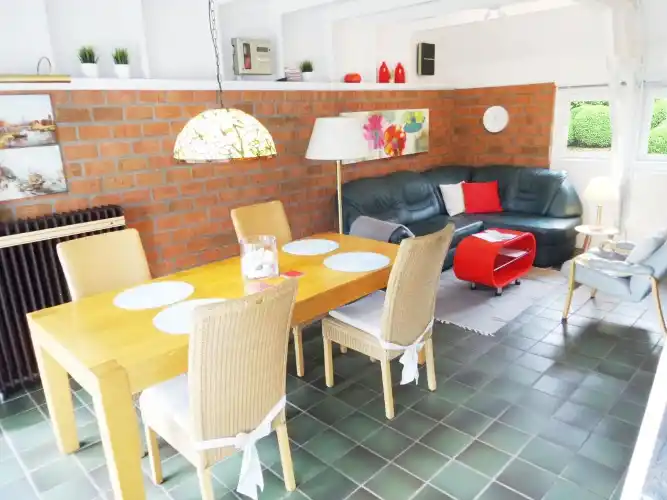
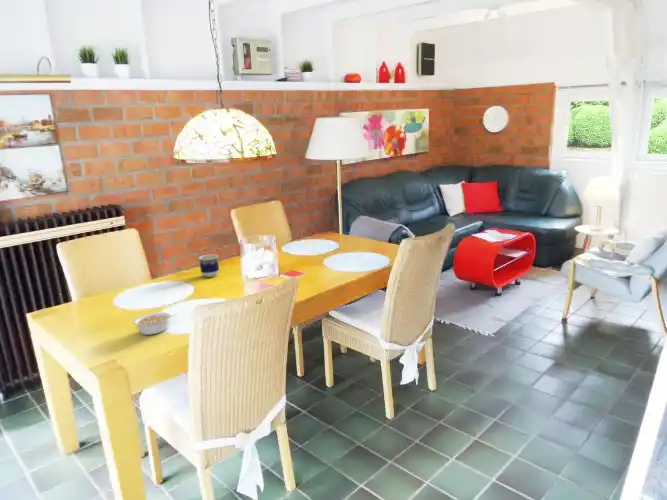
+ legume [132,311,178,336]
+ cup [198,253,220,278]
